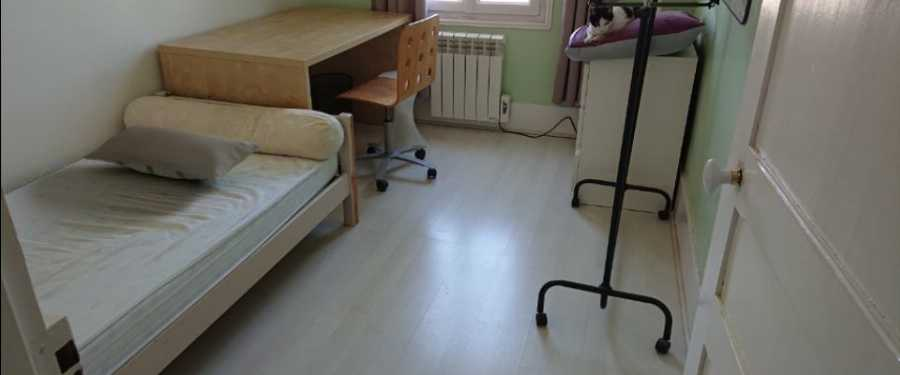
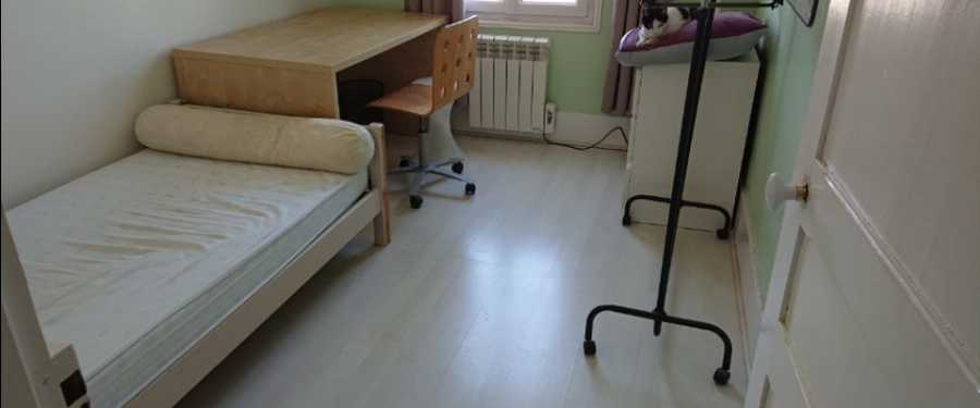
- pillow [83,123,264,184]
